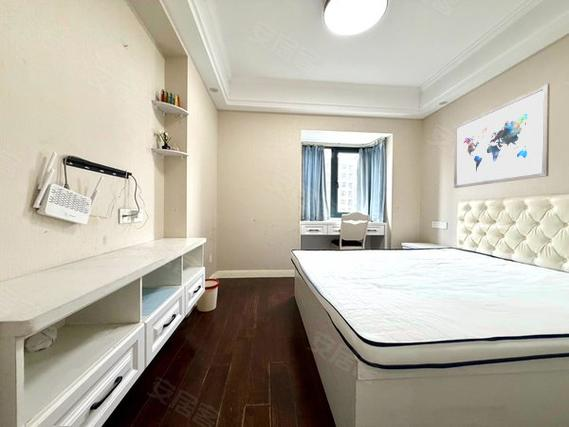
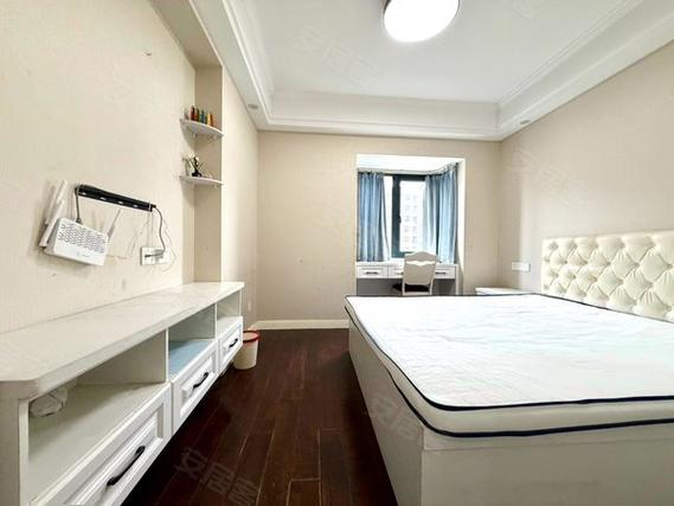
- wall art [453,83,551,189]
